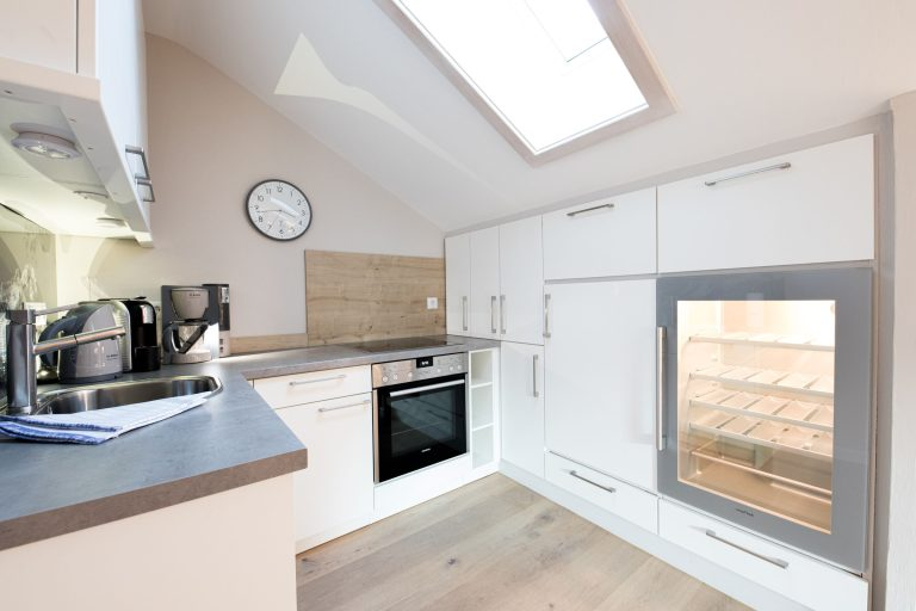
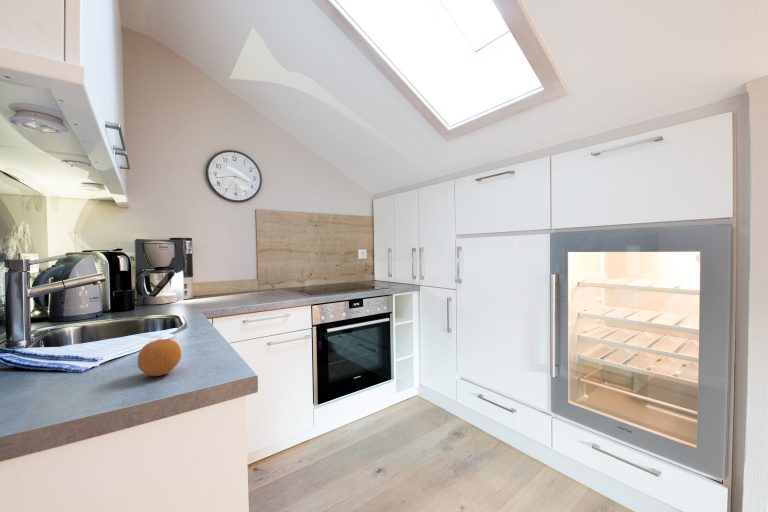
+ fruit [137,338,182,377]
